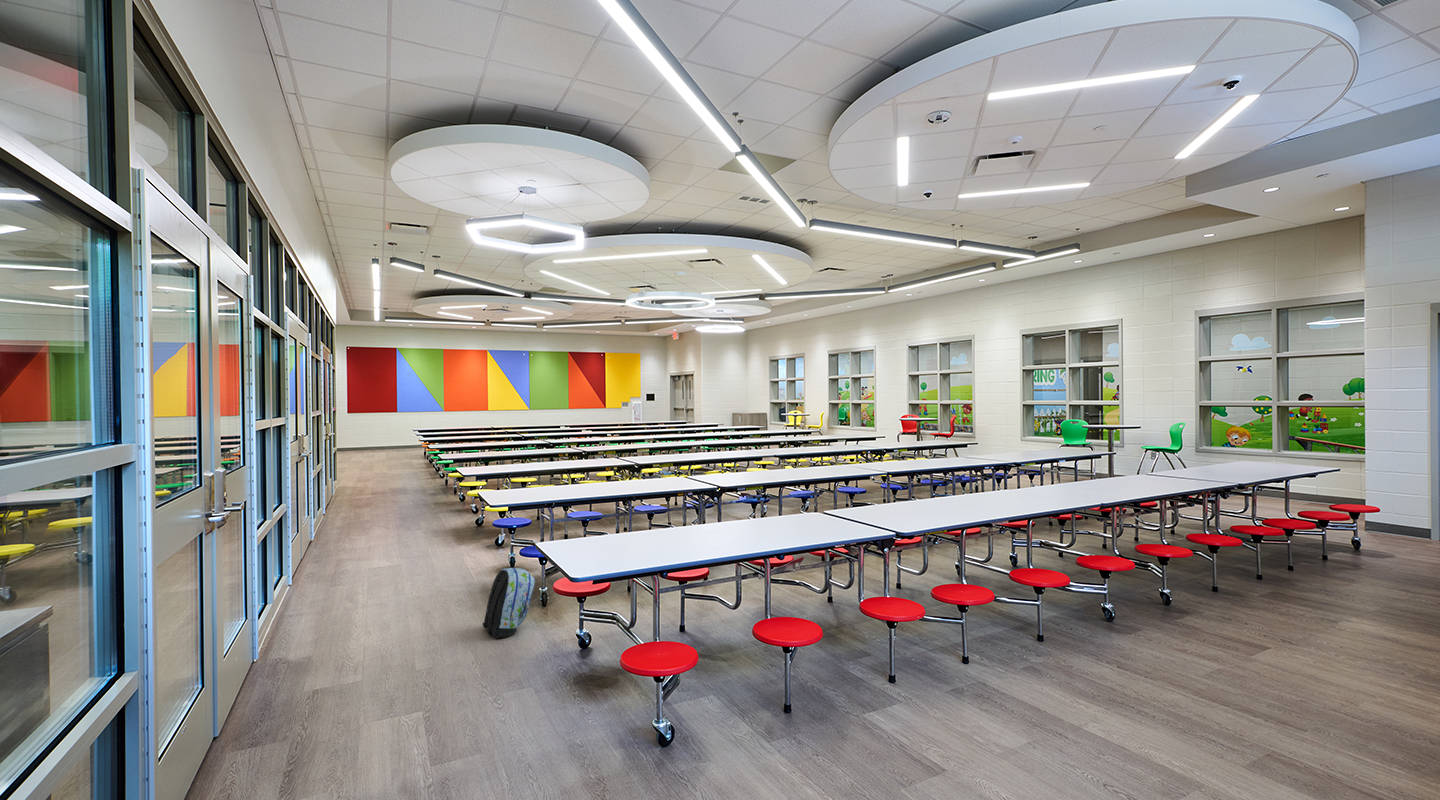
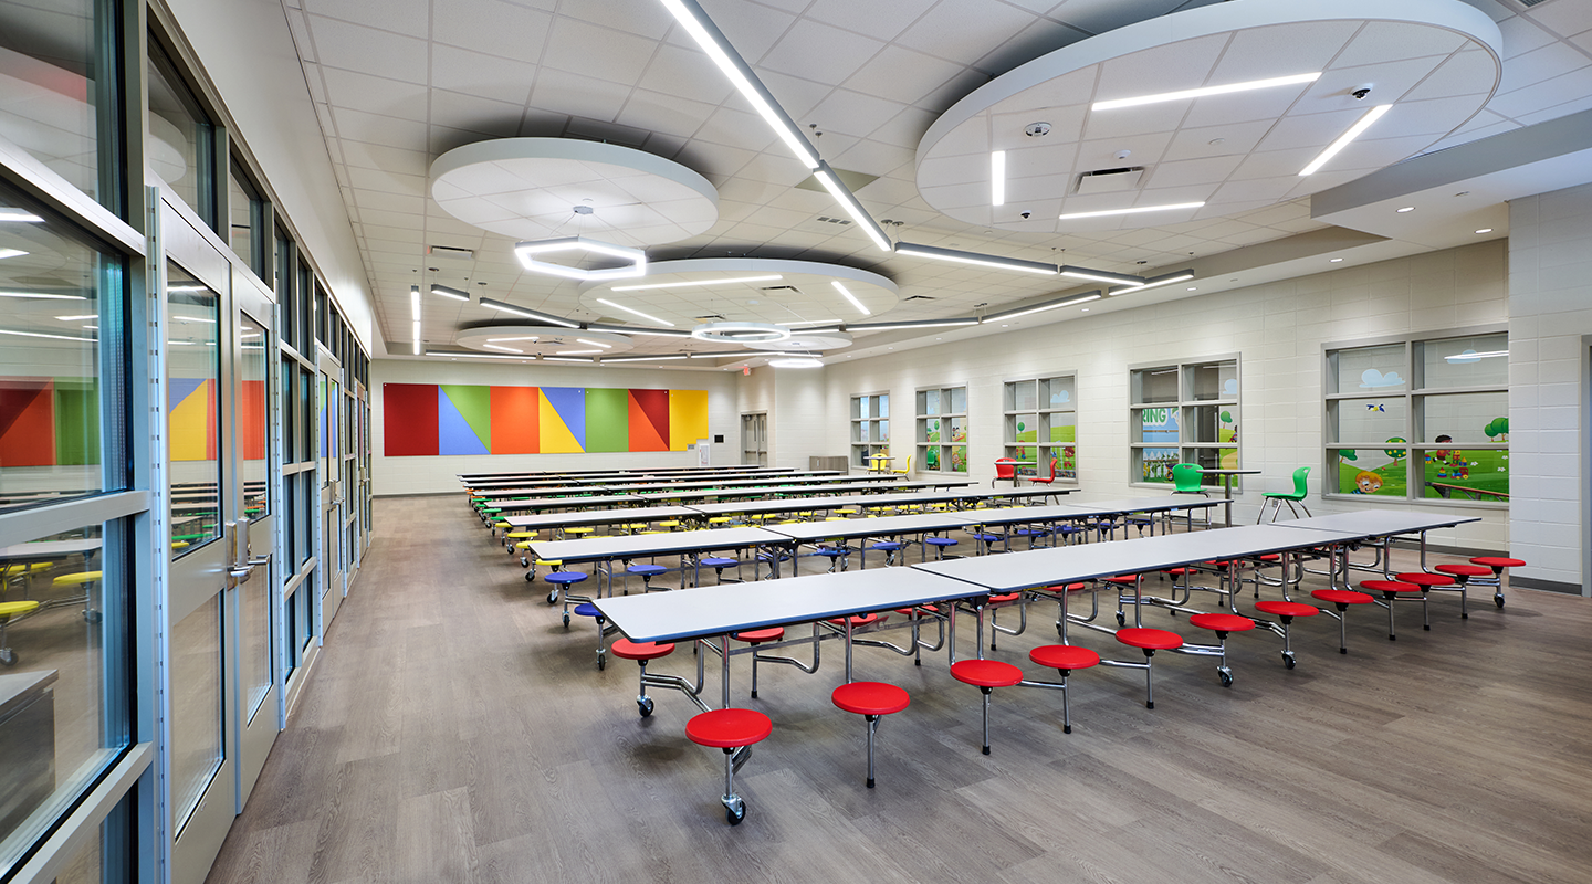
- backpack [482,567,536,639]
